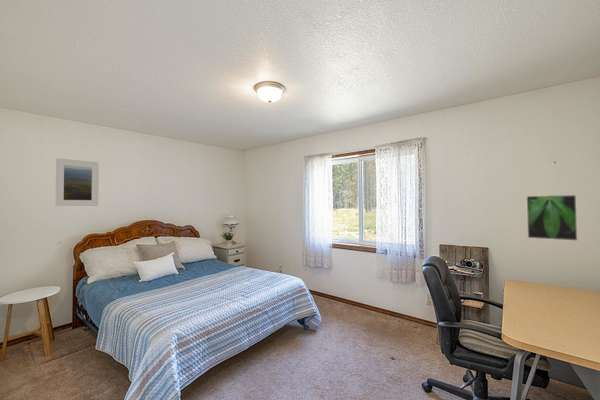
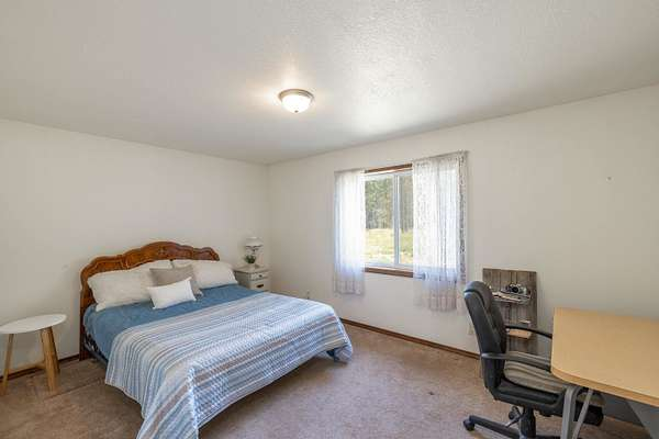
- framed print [525,194,579,242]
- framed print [54,157,100,207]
